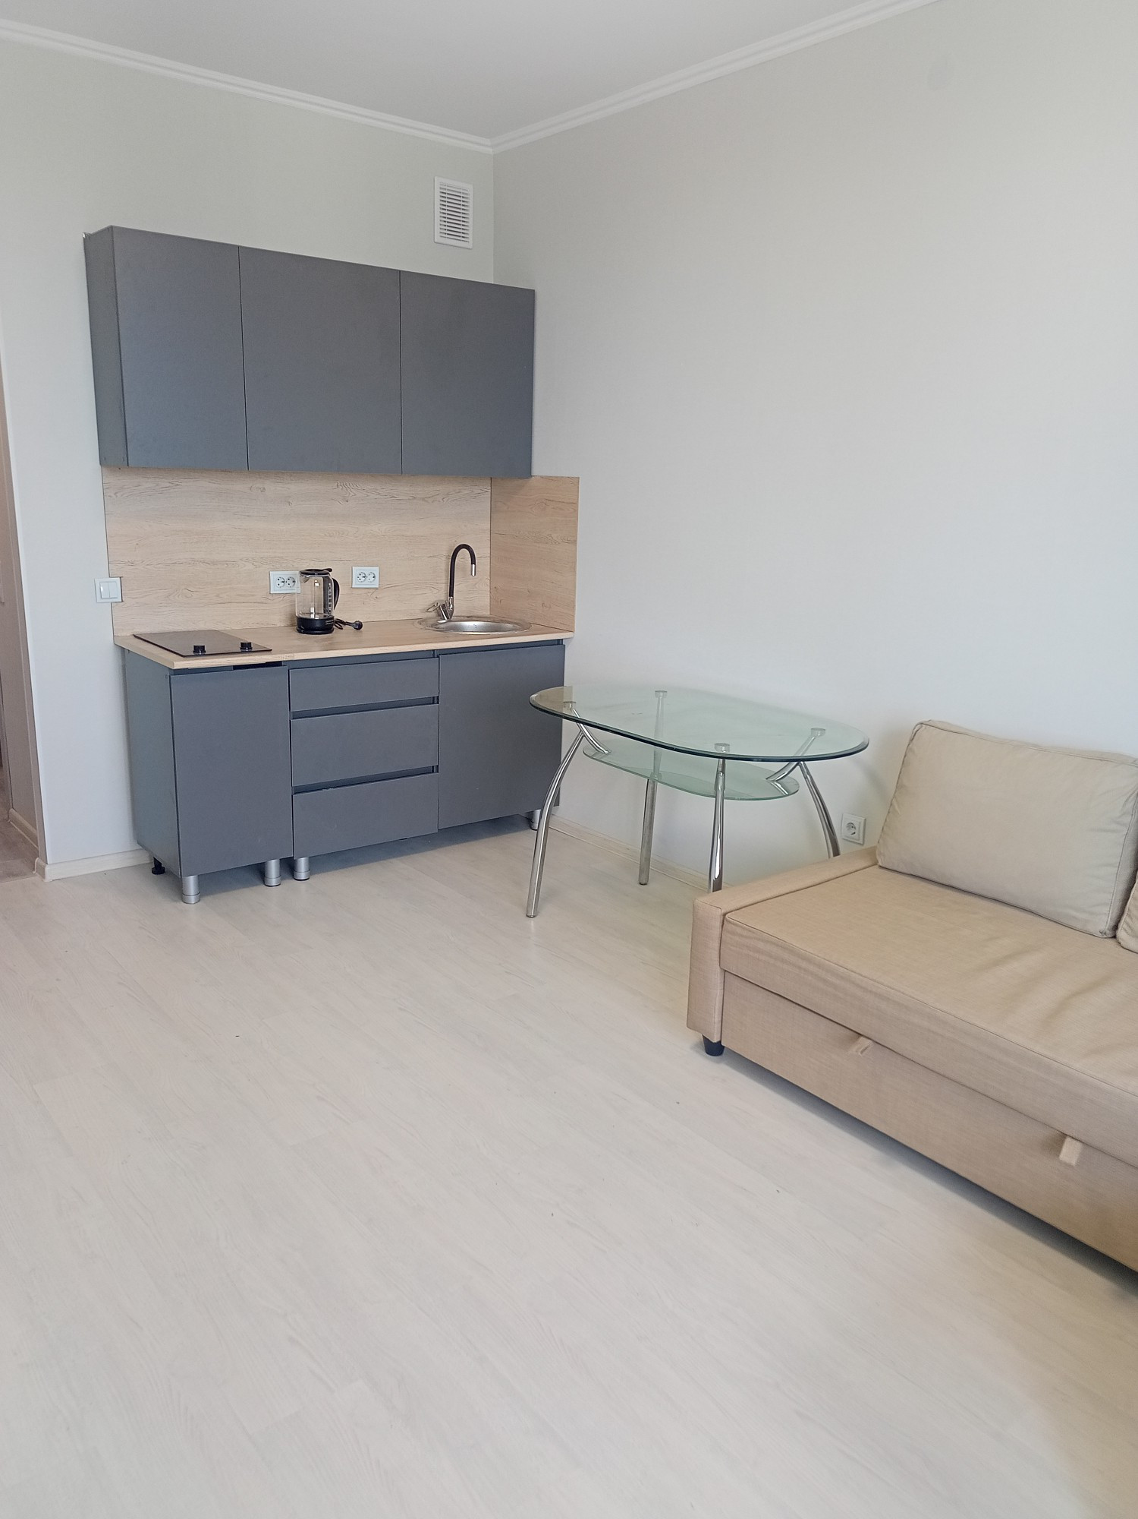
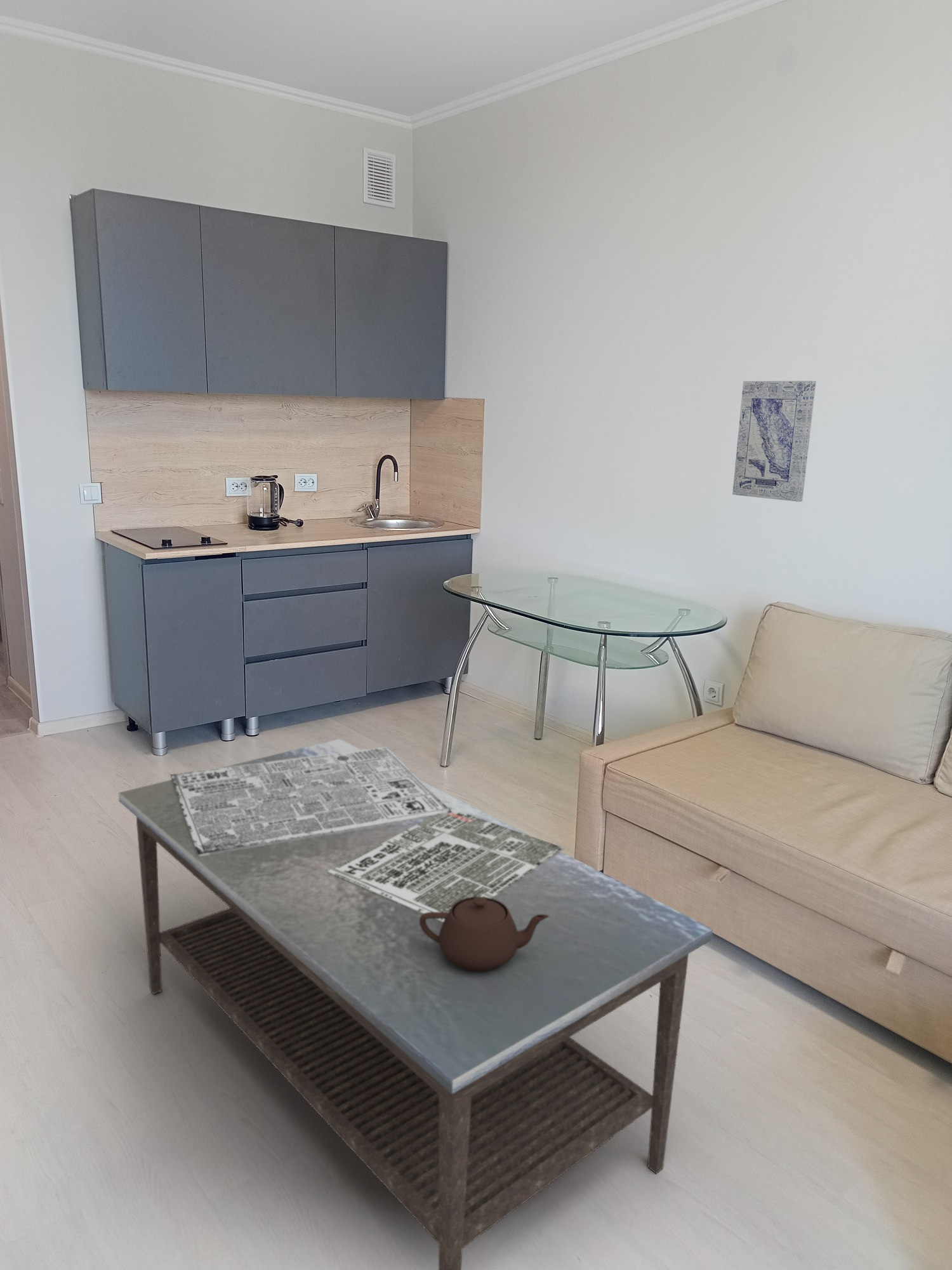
+ coffee table [118,738,713,1270]
+ wall art [732,380,817,502]
